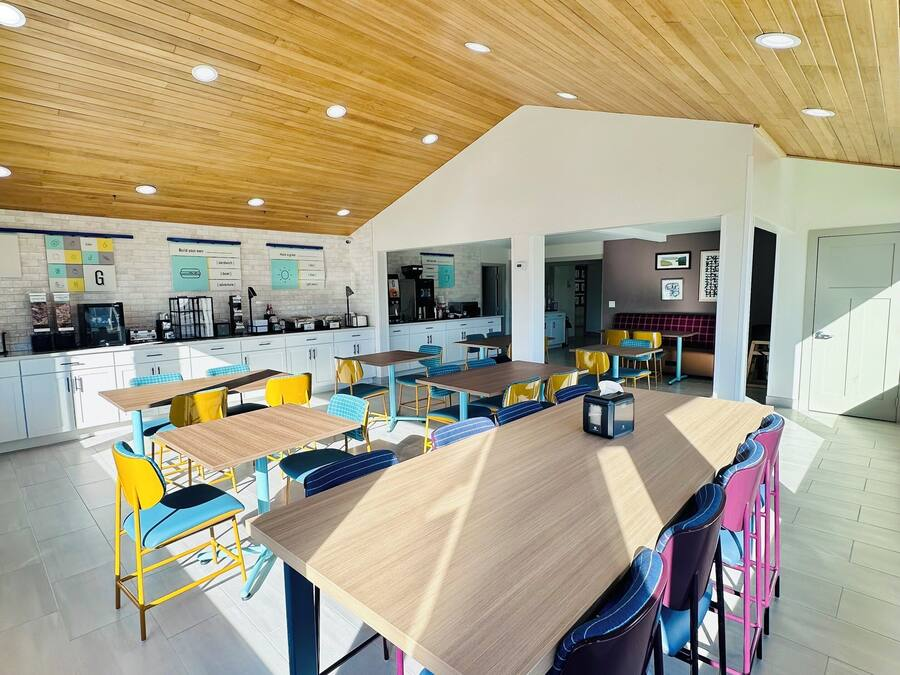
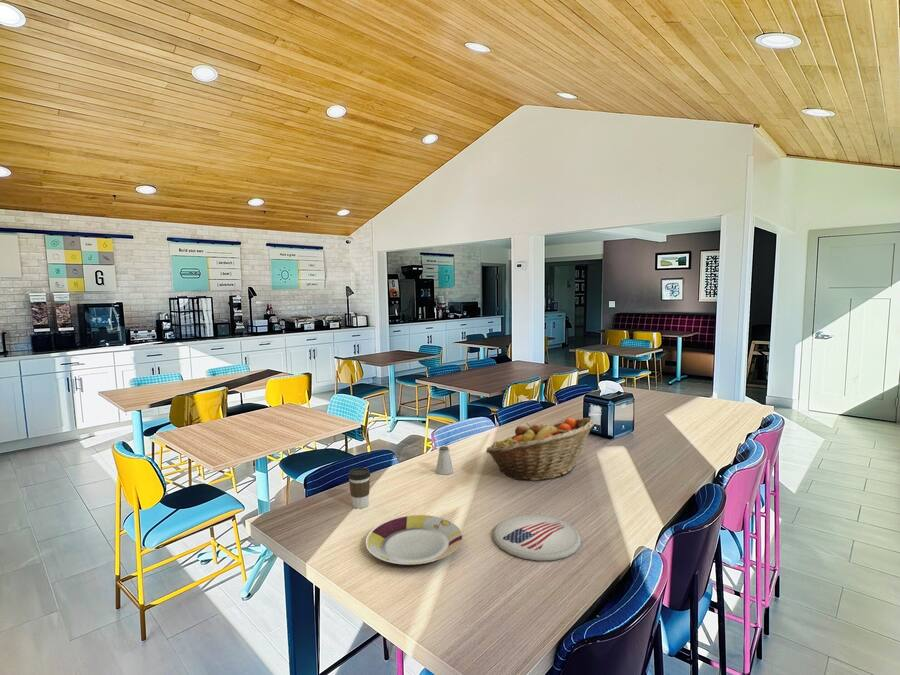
+ plate [365,514,463,566]
+ fruit basket [485,417,596,482]
+ saltshaker [435,445,454,475]
+ coffee cup [347,467,371,509]
+ plate [492,513,582,562]
